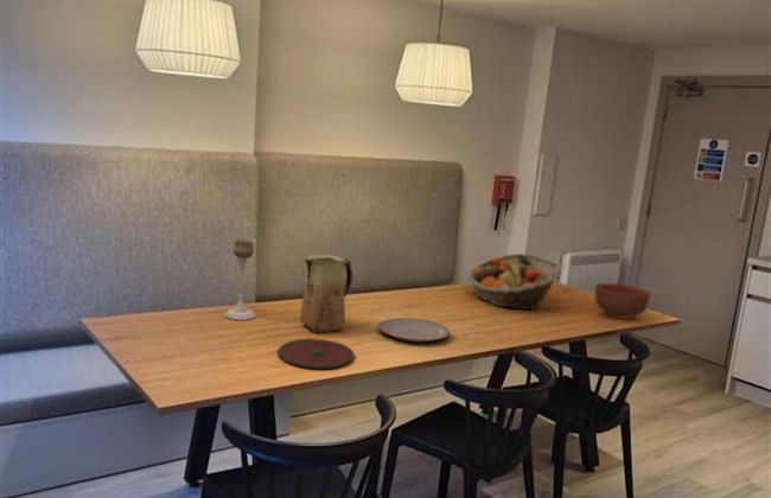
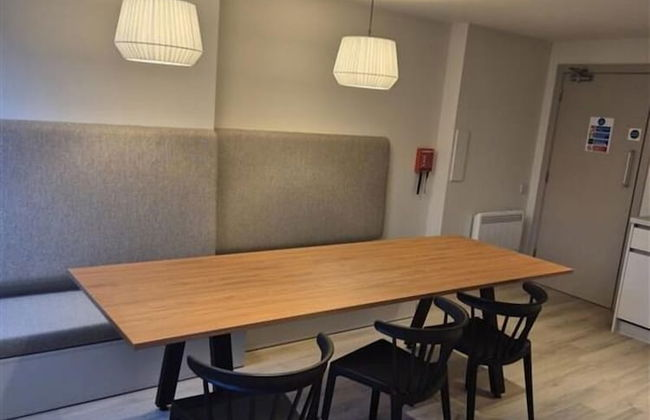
- plate [276,338,356,370]
- plate [377,317,451,343]
- vase [299,254,353,333]
- fruit basket [466,253,563,311]
- bowl [594,282,652,320]
- candle holder [223,240,257,321]
